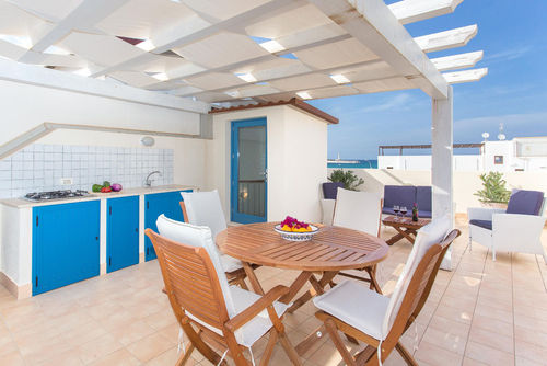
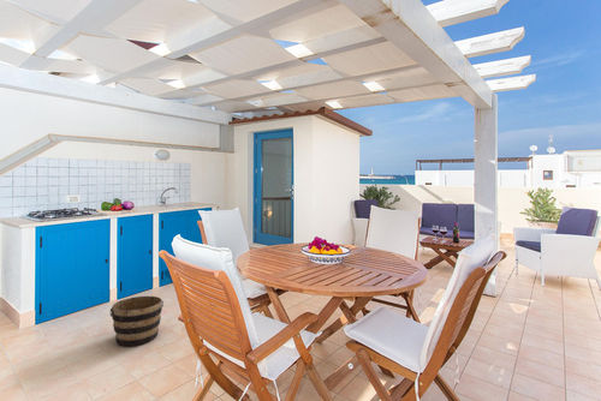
+ bucket [109,295,165,347]
